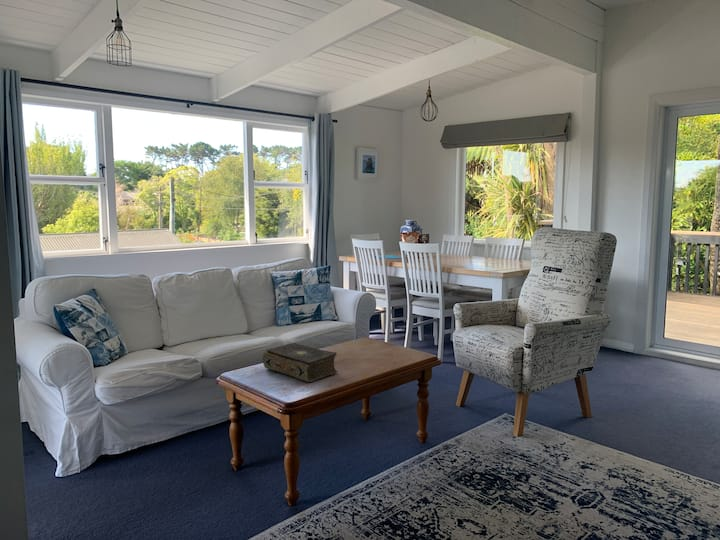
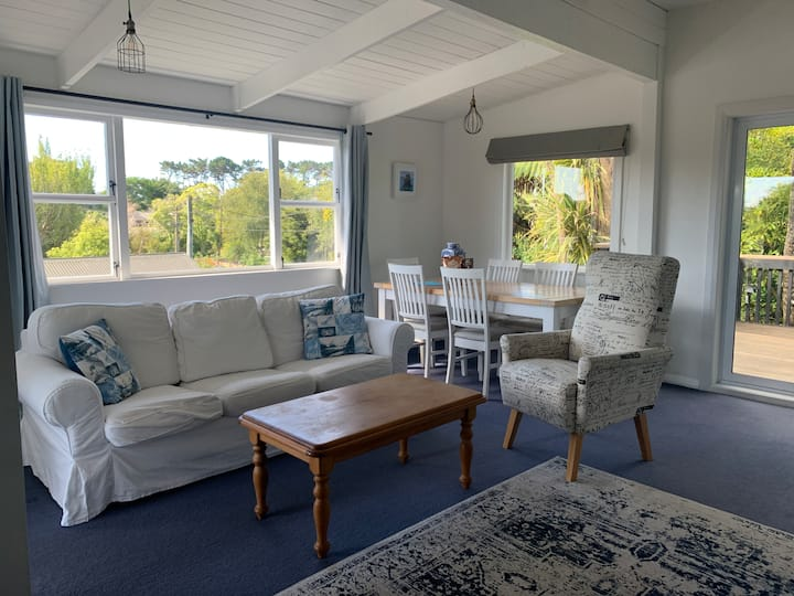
- book [262,342,339,383]
